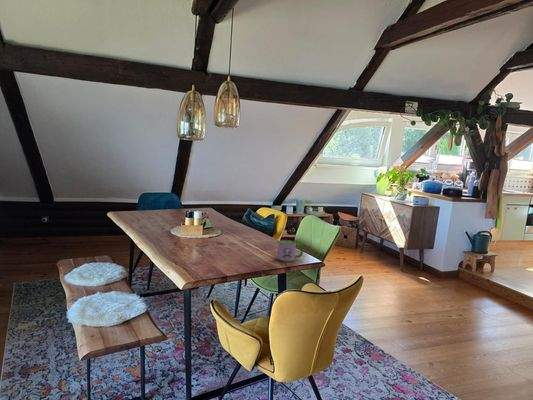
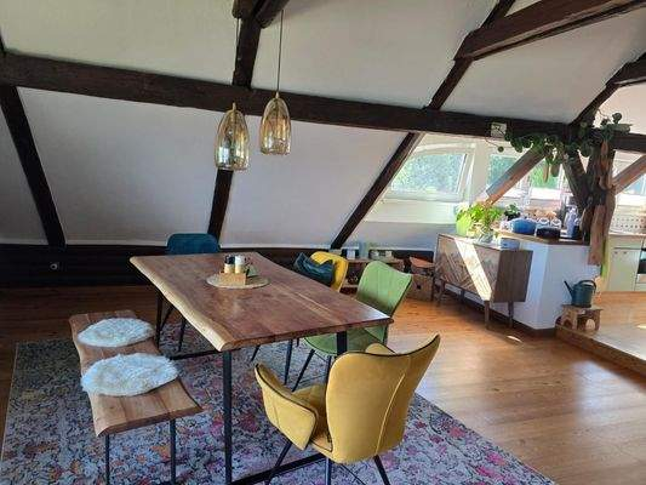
- mug [276,239,304,263]
